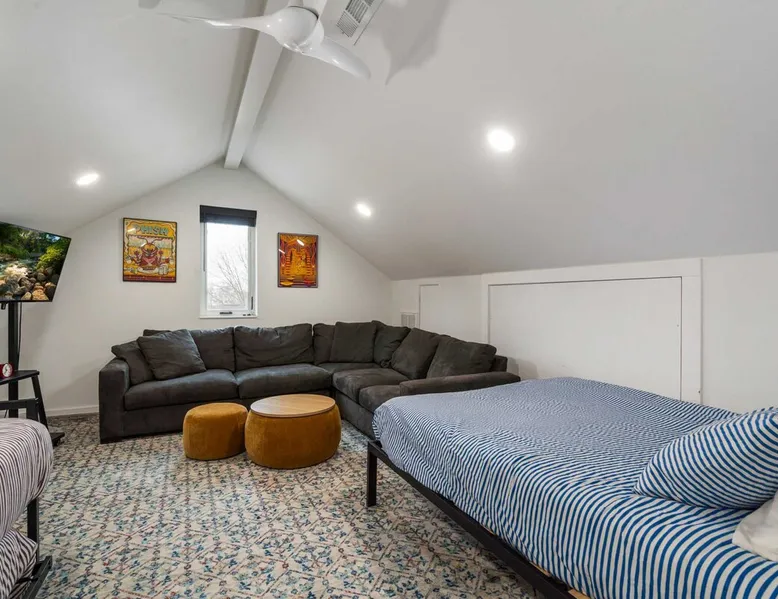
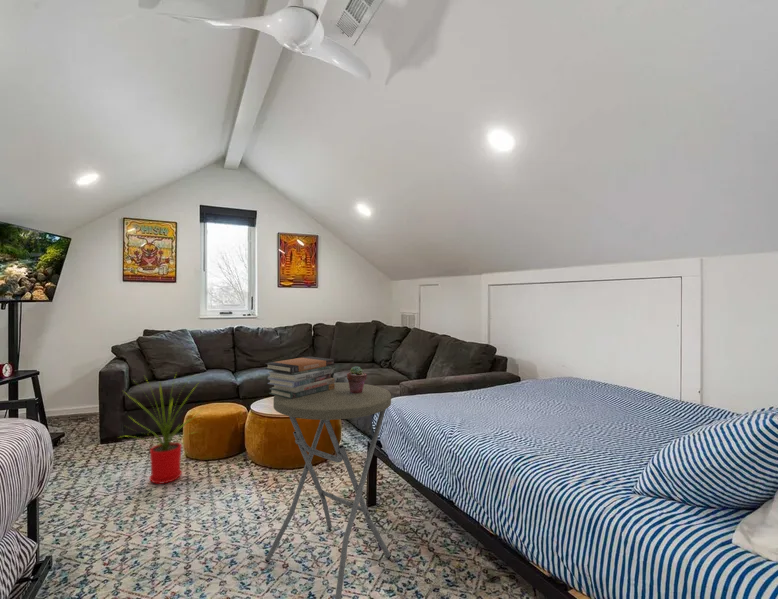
+ house plant [117,372,204,485]
+ book stack [264,355,336,399]
+ side table [264,382,392,599]
+ potted succulent [346,365,368,393]
